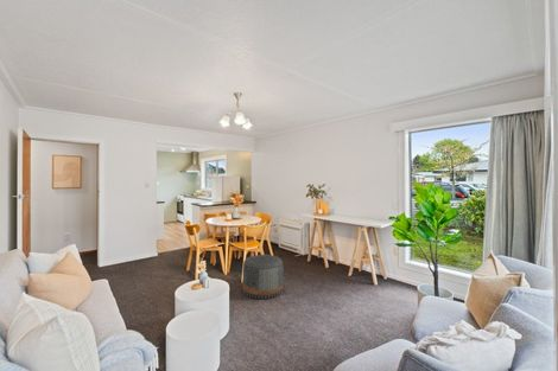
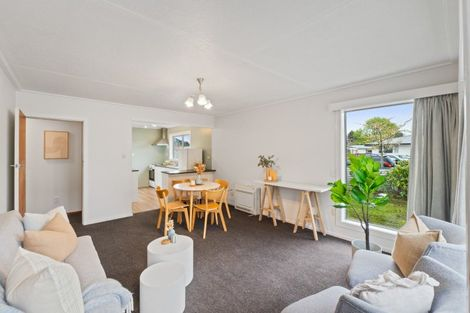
- pouf [241,254,285,300]
